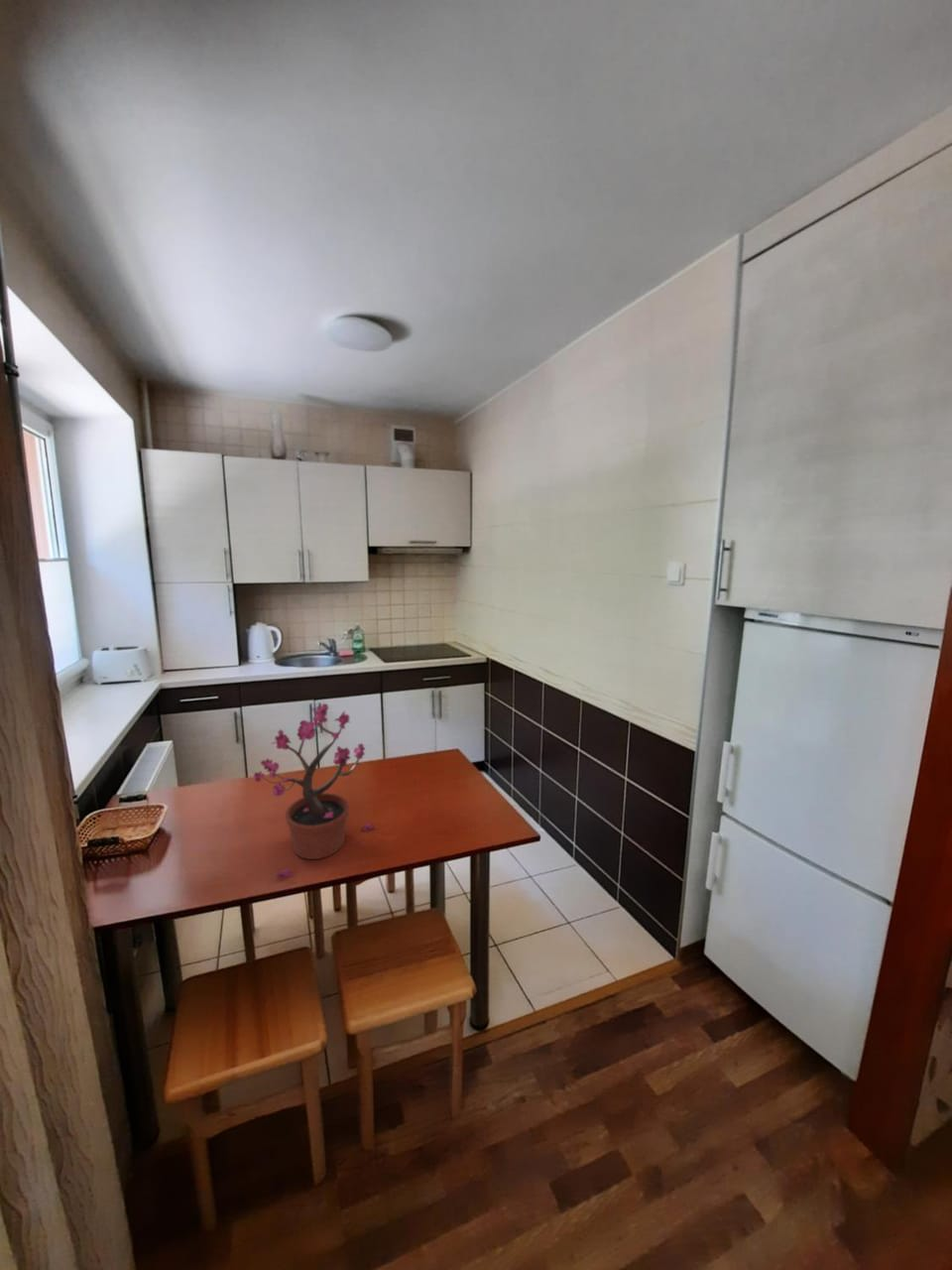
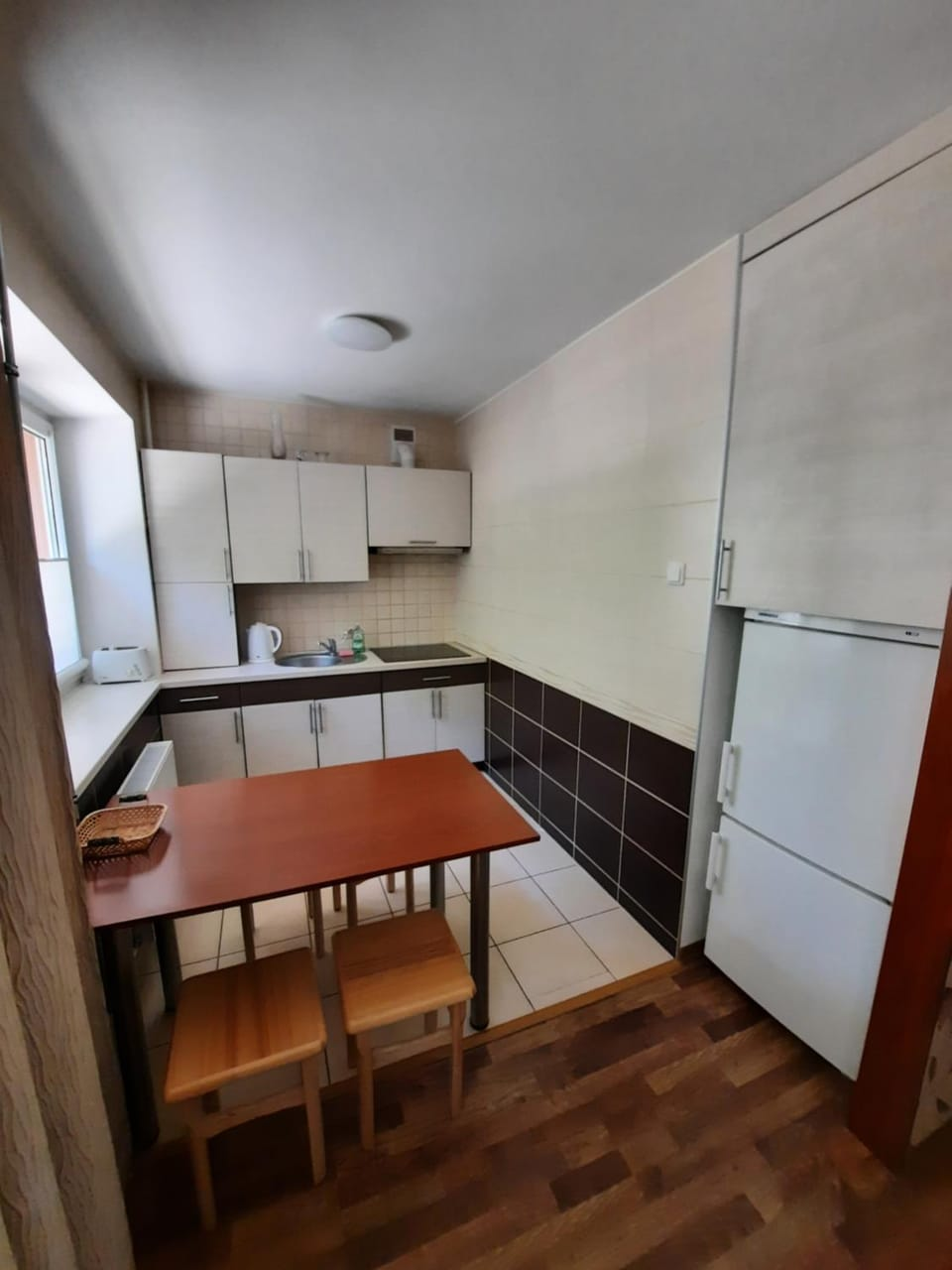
- potted plant [253,702,375,881]
